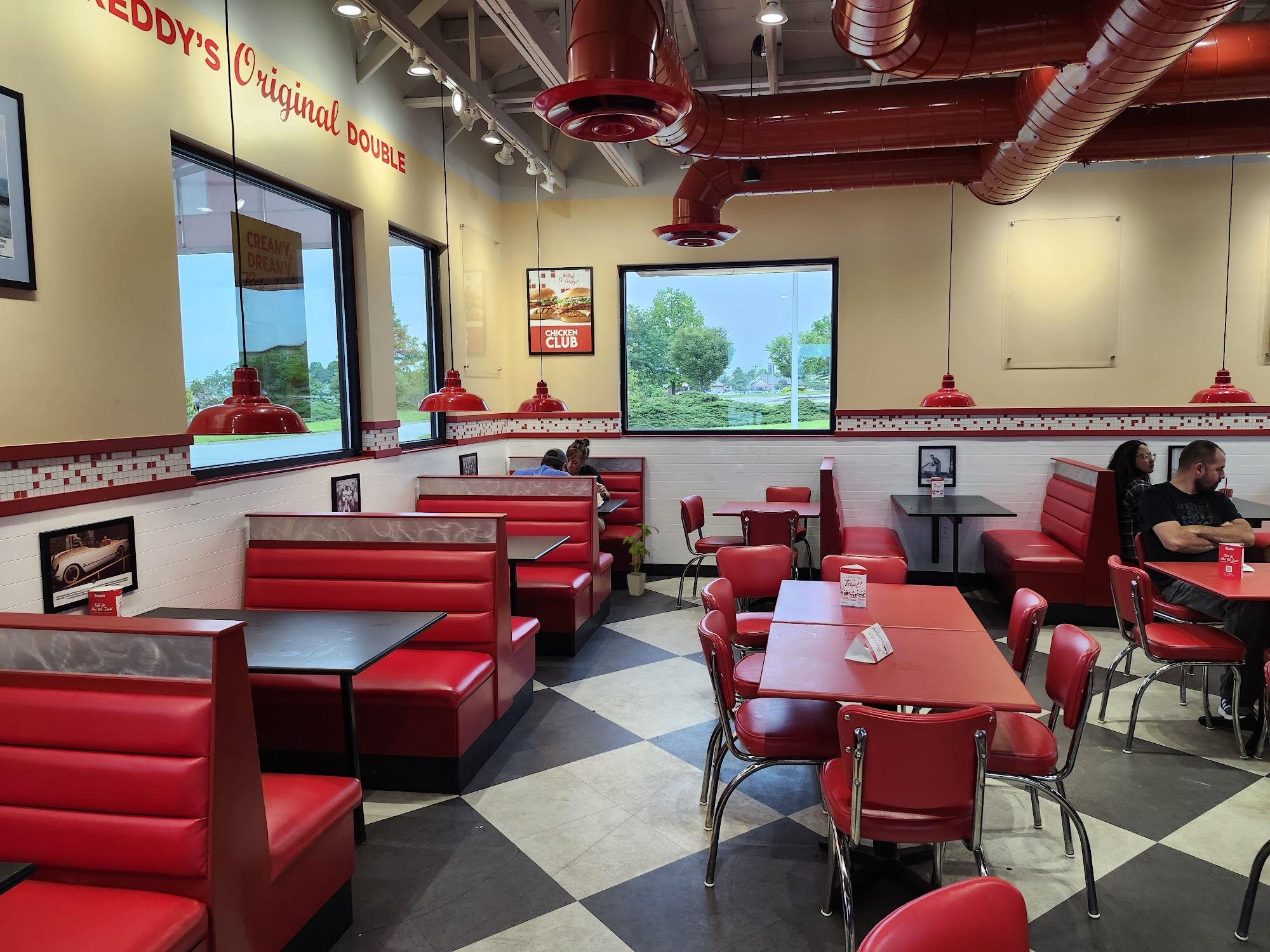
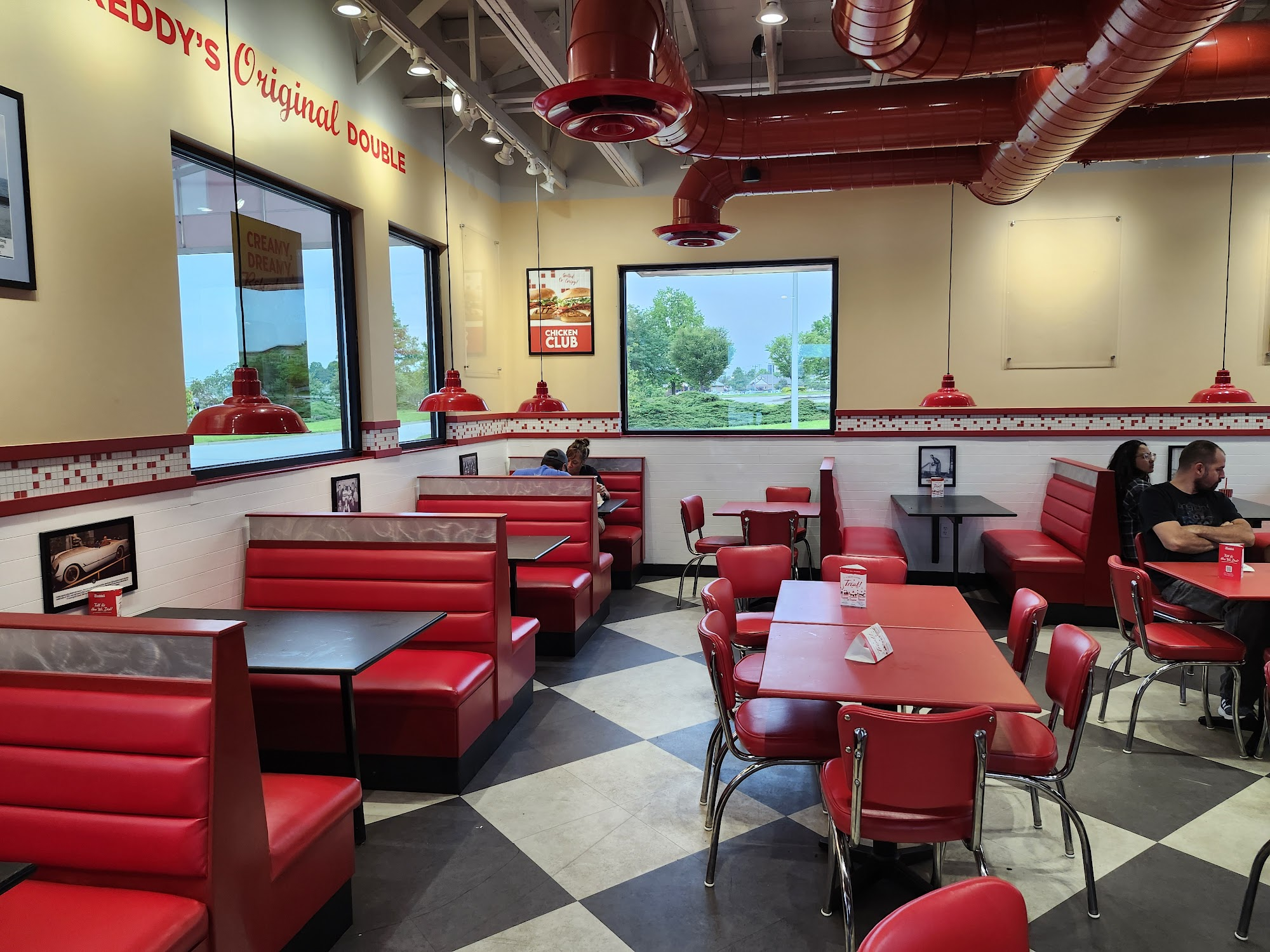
- house plant [622,523,660,597]
